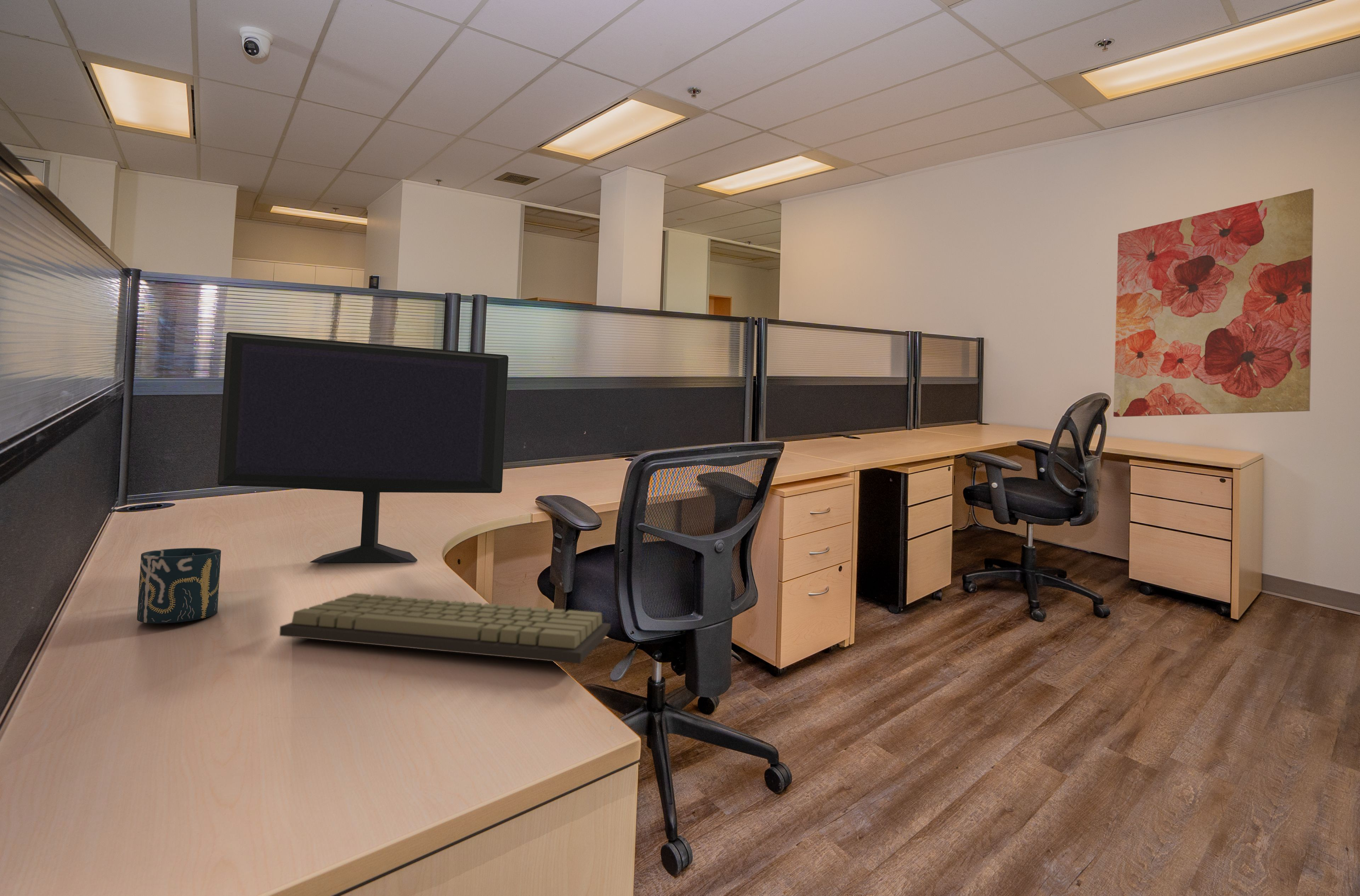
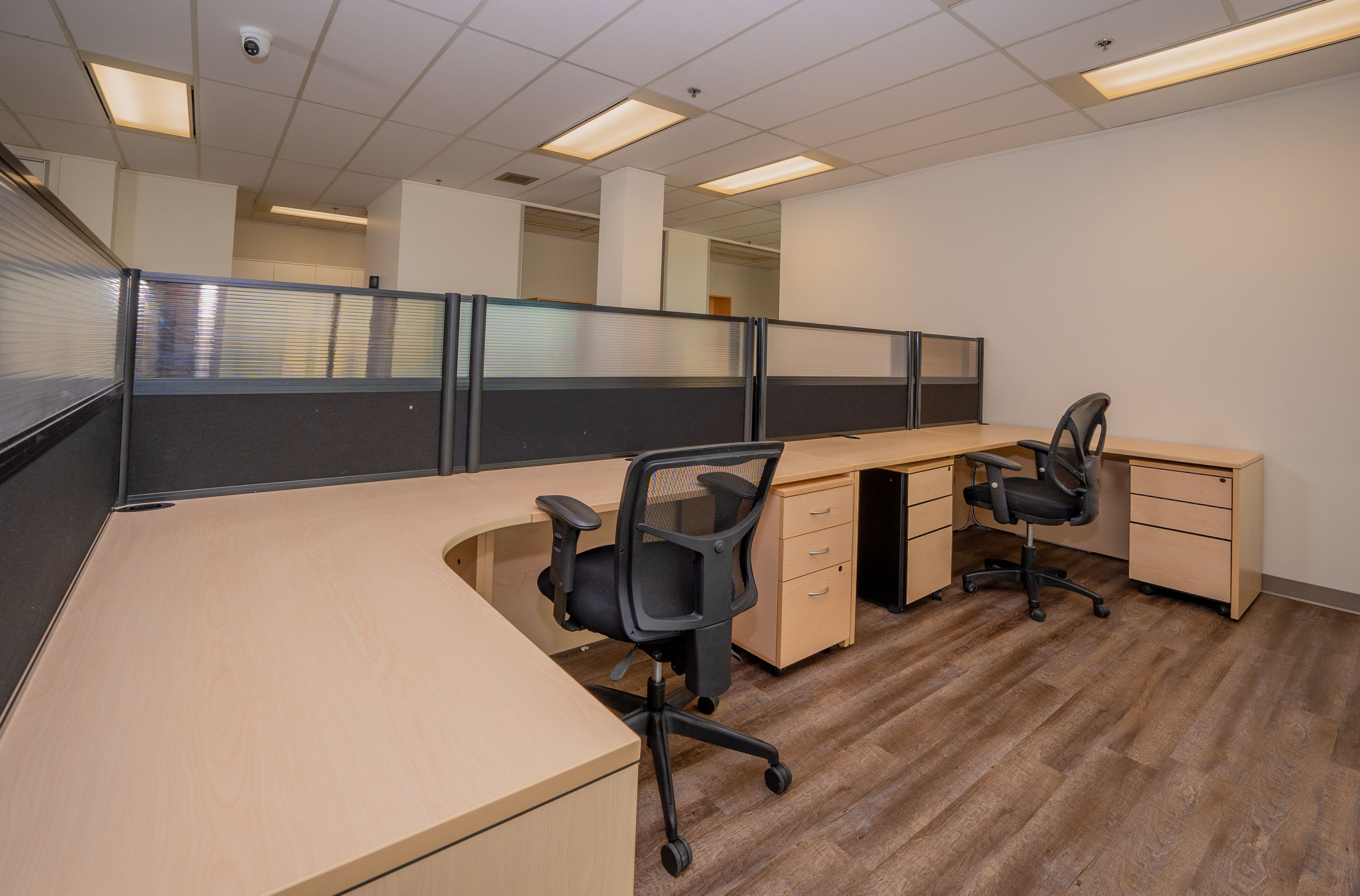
- cup [137,548,221,624]
- keyboard [279,593,611,664]
- computer monitor [217,332,509,564]
- wall art [1113,188,1314,417]
